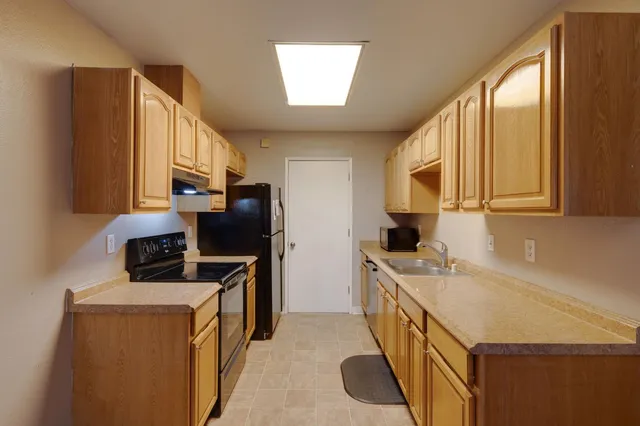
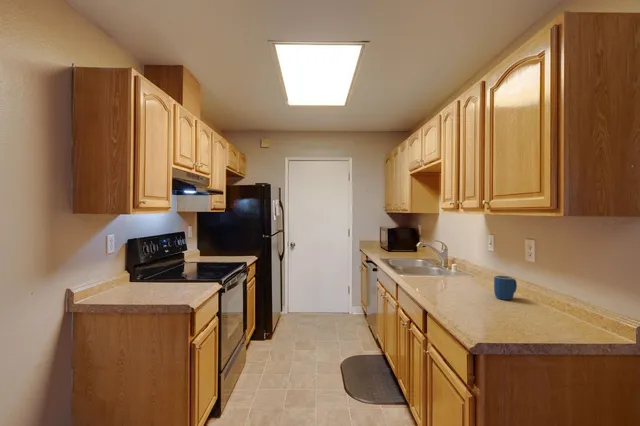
+ mug [493,274,518,301]
